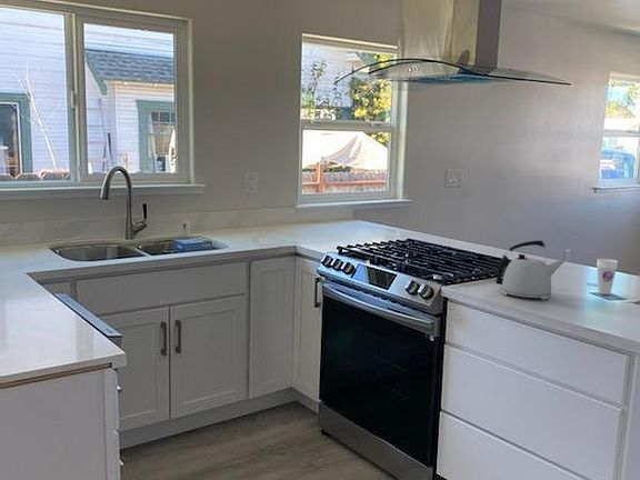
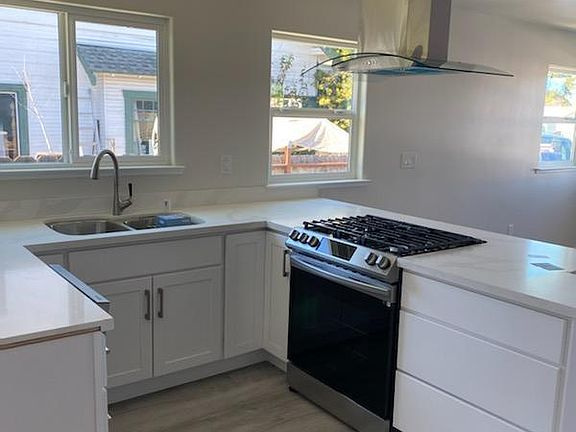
- kettle [494,240,564,301]
- cup [596,258,619,296]
